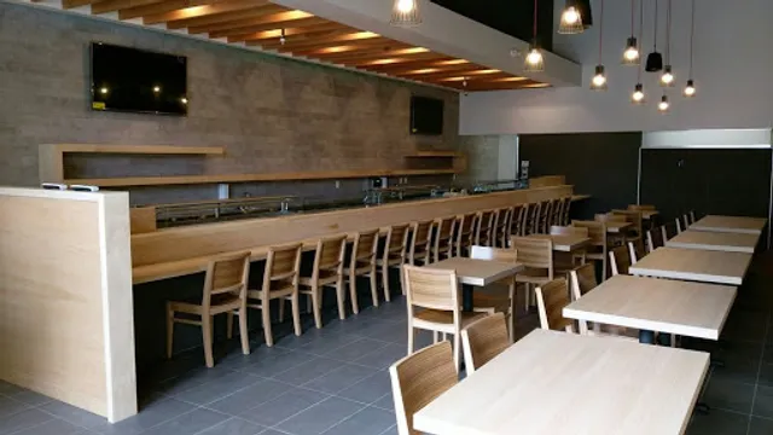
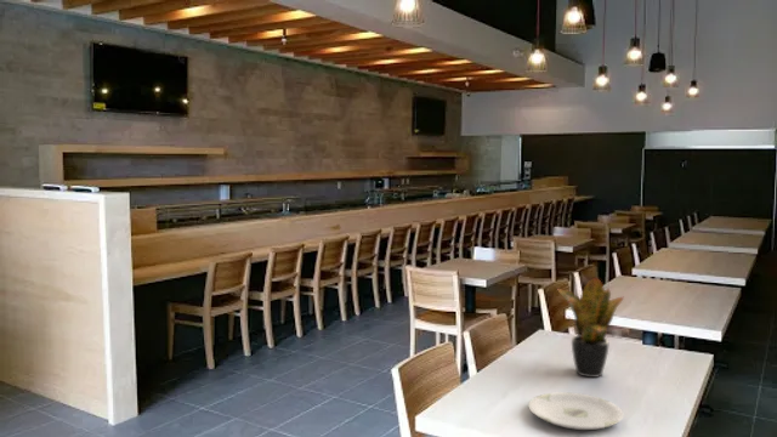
+ plate [527,391,625,431]
+ potted plant [556,276,625,379]
